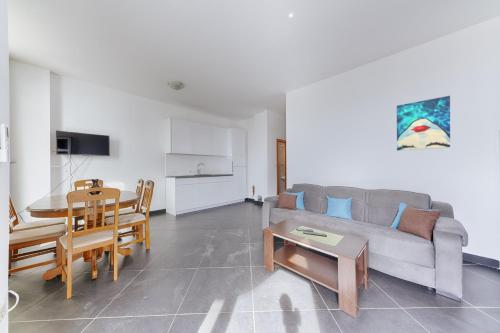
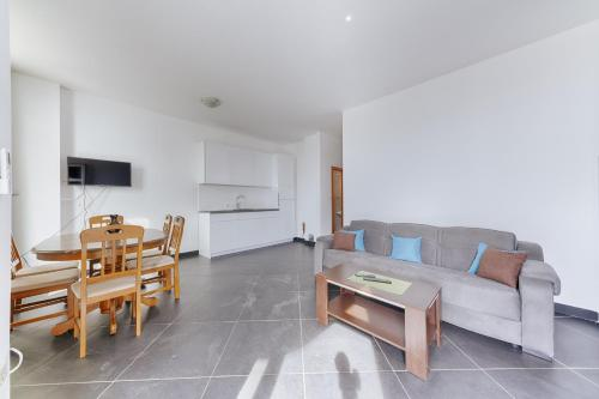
- wall art [396,95,451,151]
